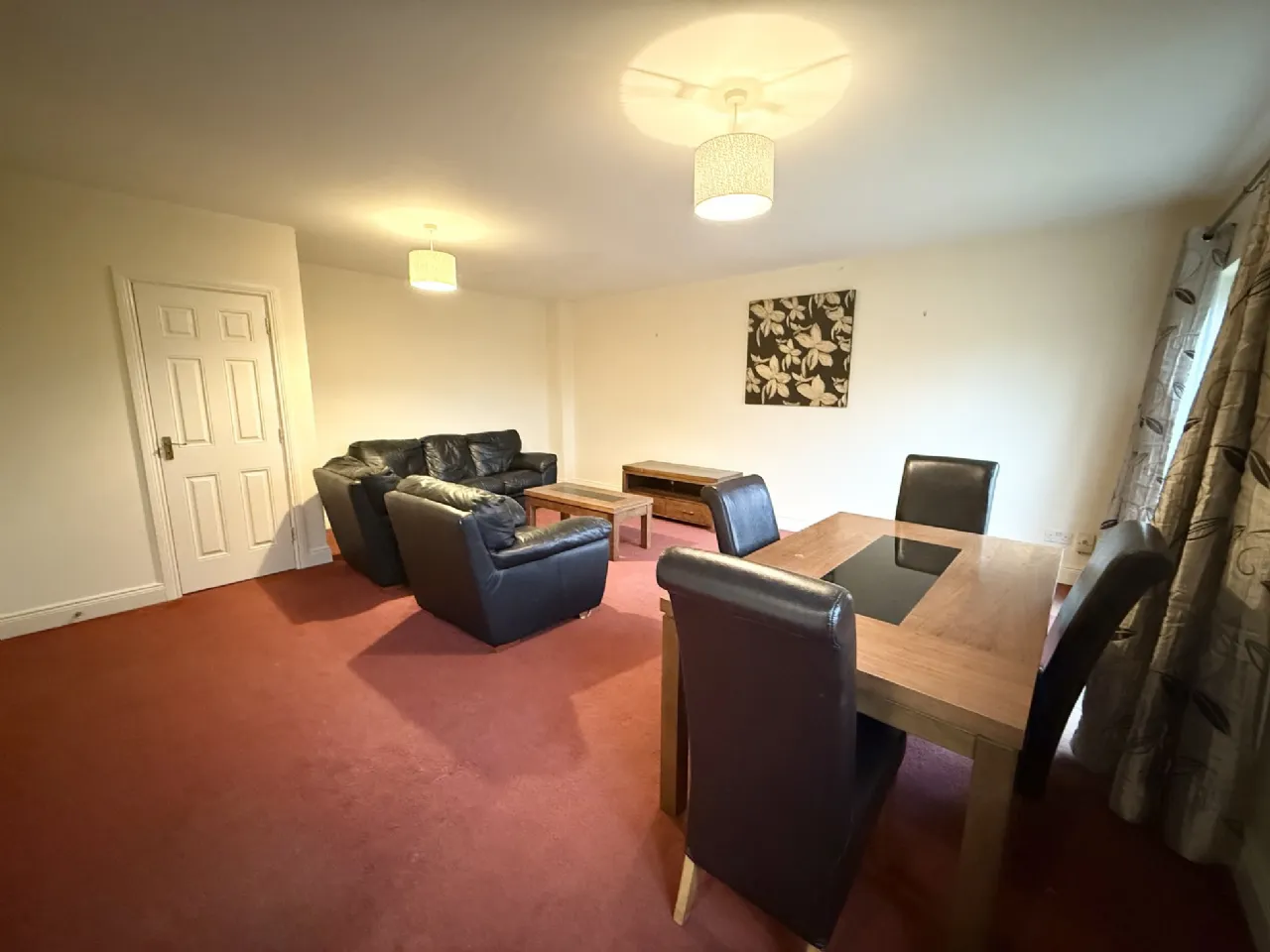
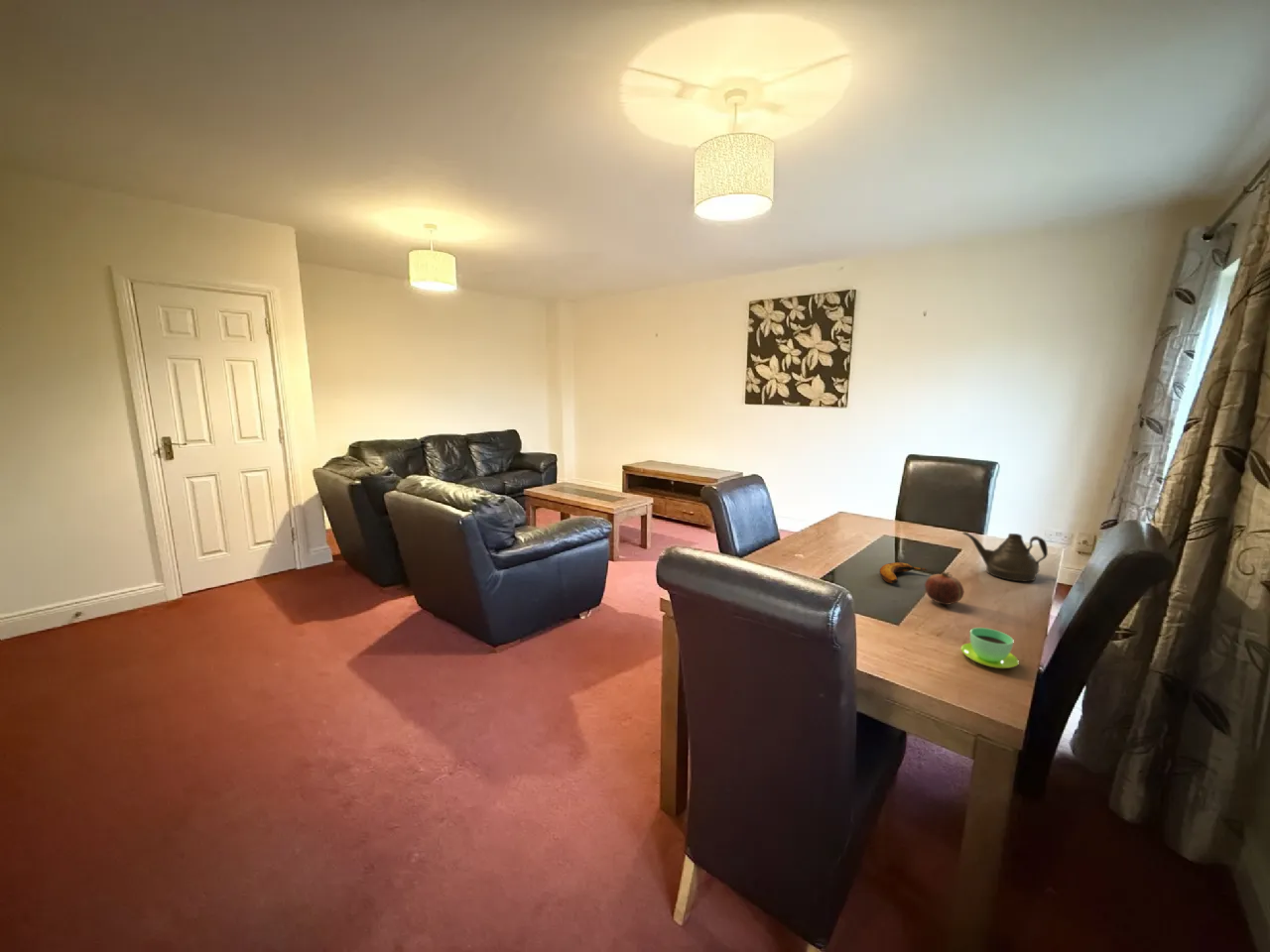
+ fruit [924,571,964,606]
+ teapot [961,532,1049,583]
+ banana [879,561,928,584]
+ cup [959,627,1020,669]
